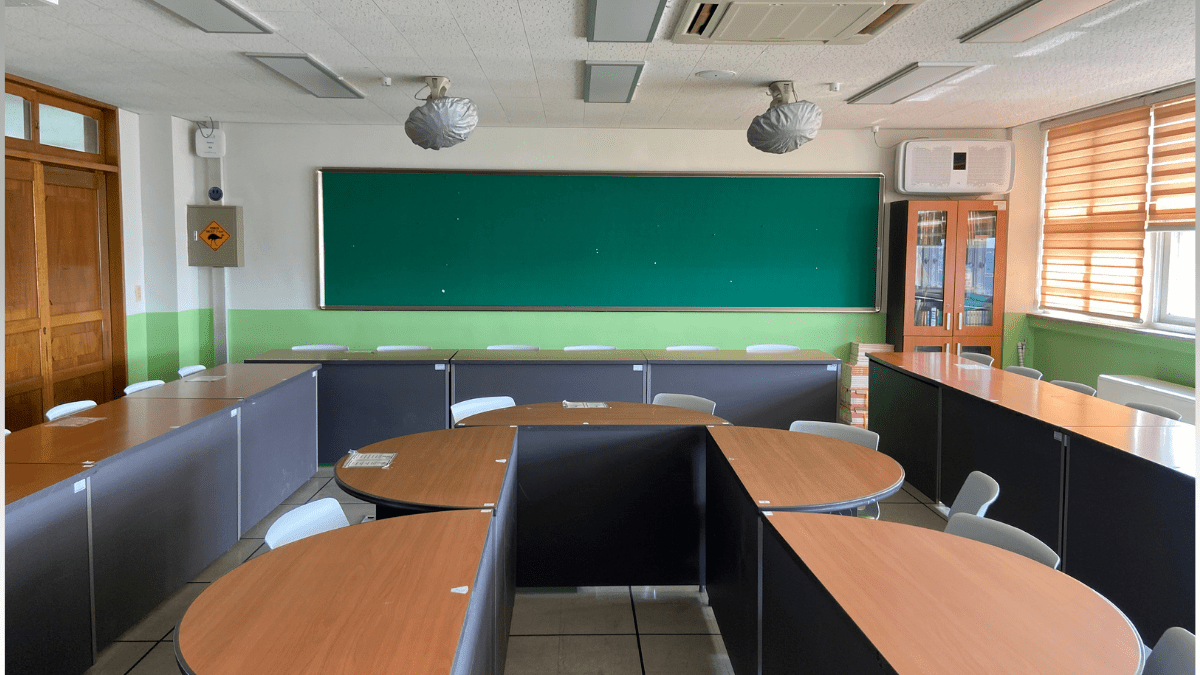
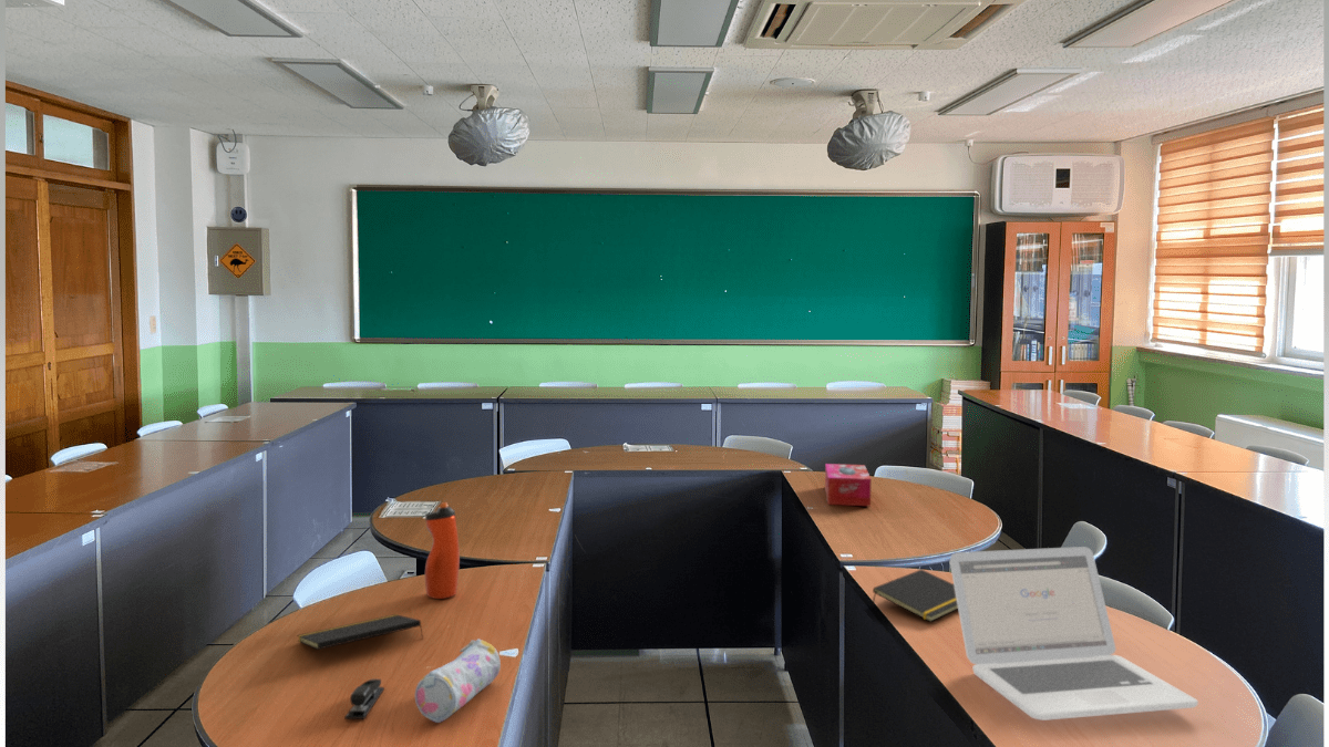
+ notepad [870,569,958,623]
+ laptop [949,546,1199,722]
+ stapler [343,678,385,720]
+ water bottle [424,501,461,600]
+ notepad [297,613,424,651]
+ pencil case [414,637,502,724]
+ tissue box [824,463,873,507]
